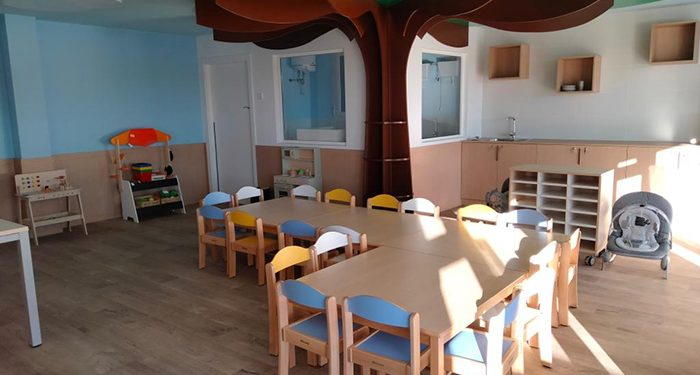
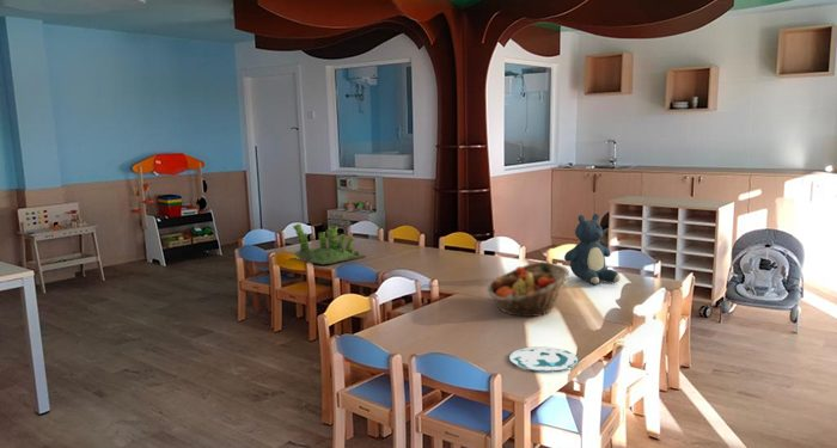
+ fruit basket [487,260,570,318]
+ teddy bear [563,213,622,287]
+ plant [291,222,367,265]
+ plate [508,345,580,372]
